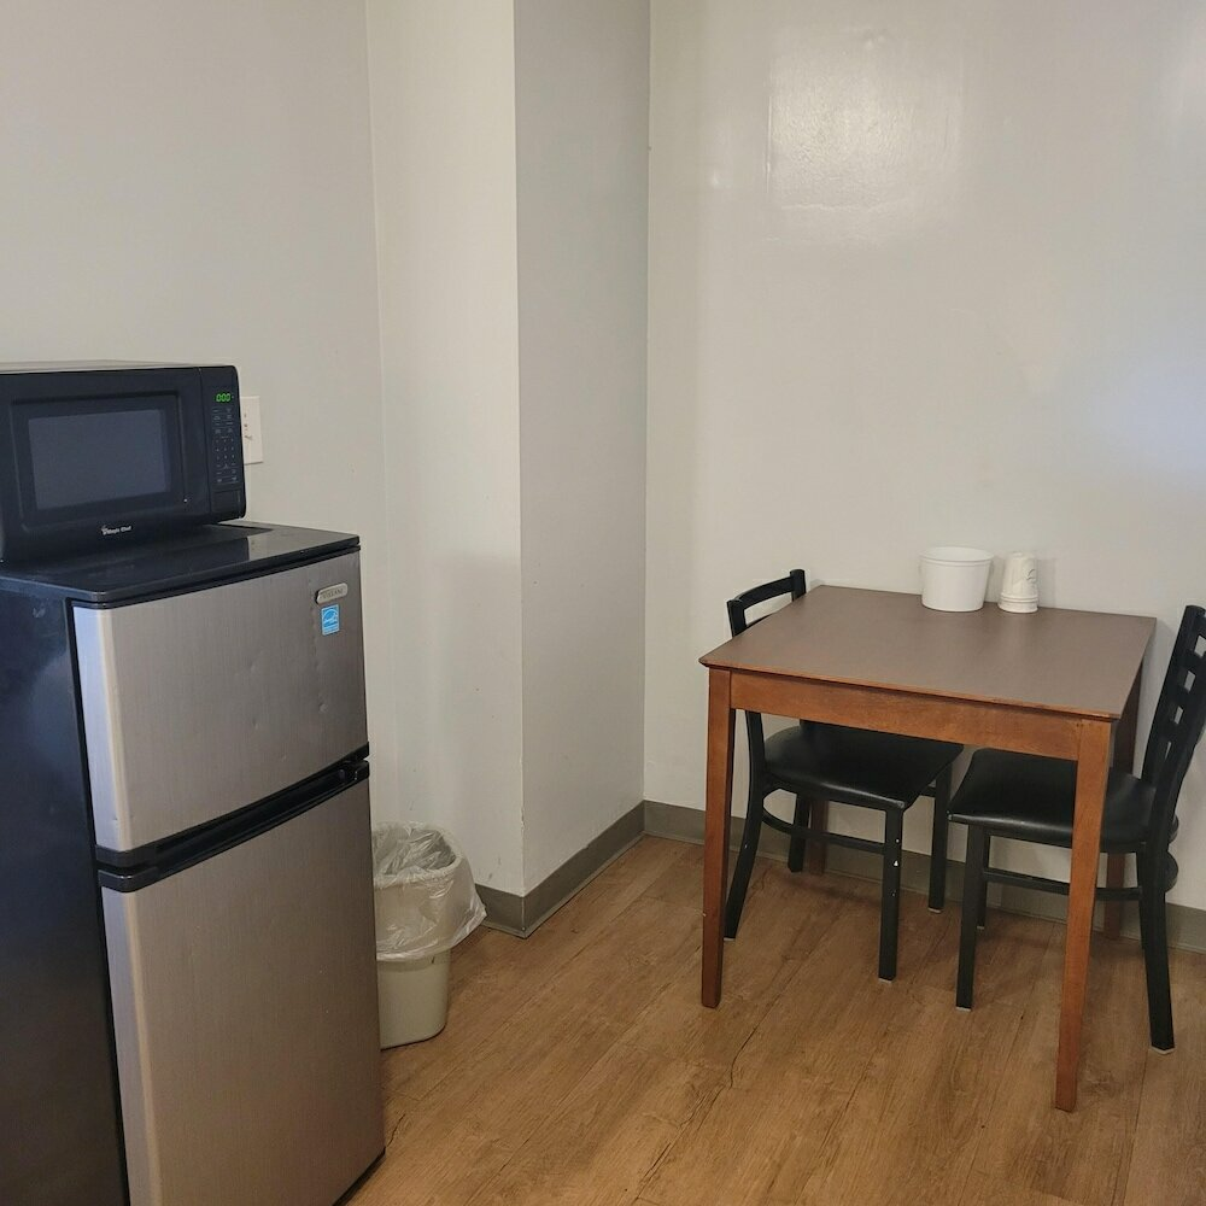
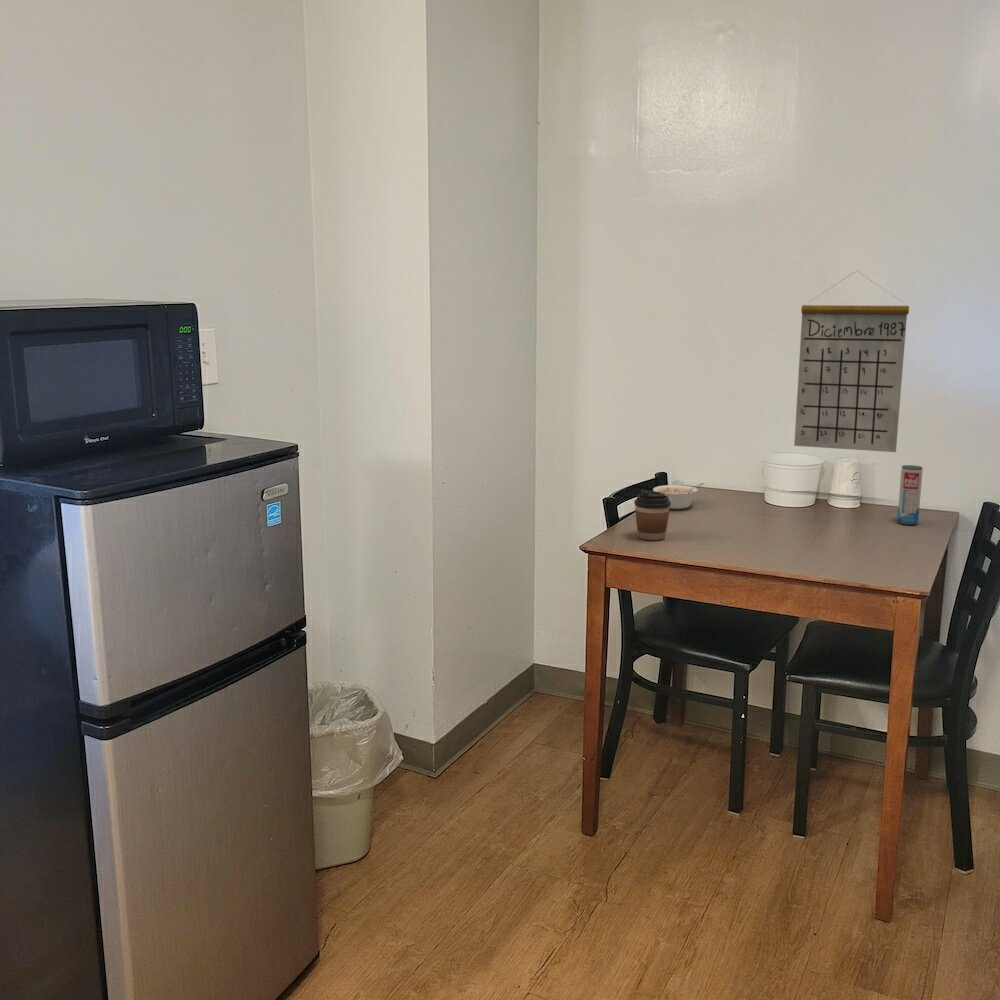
+ beverage can [896,464,924,526]
+ legume [652,482,705,510]
+ coffee cup [633,489,671,541]
+ calendar [793,270,910,453]
